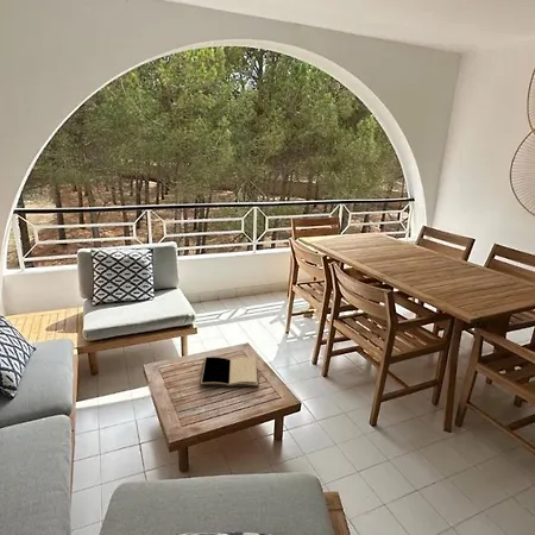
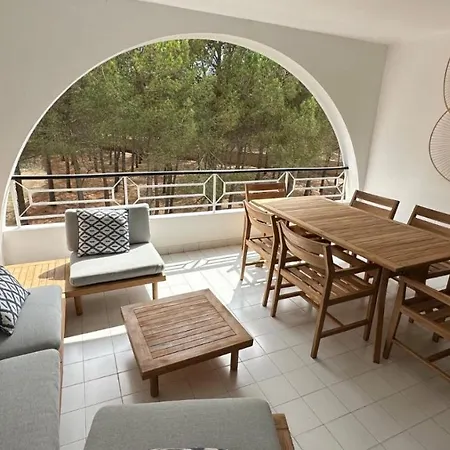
- book [199,357,260,388]
